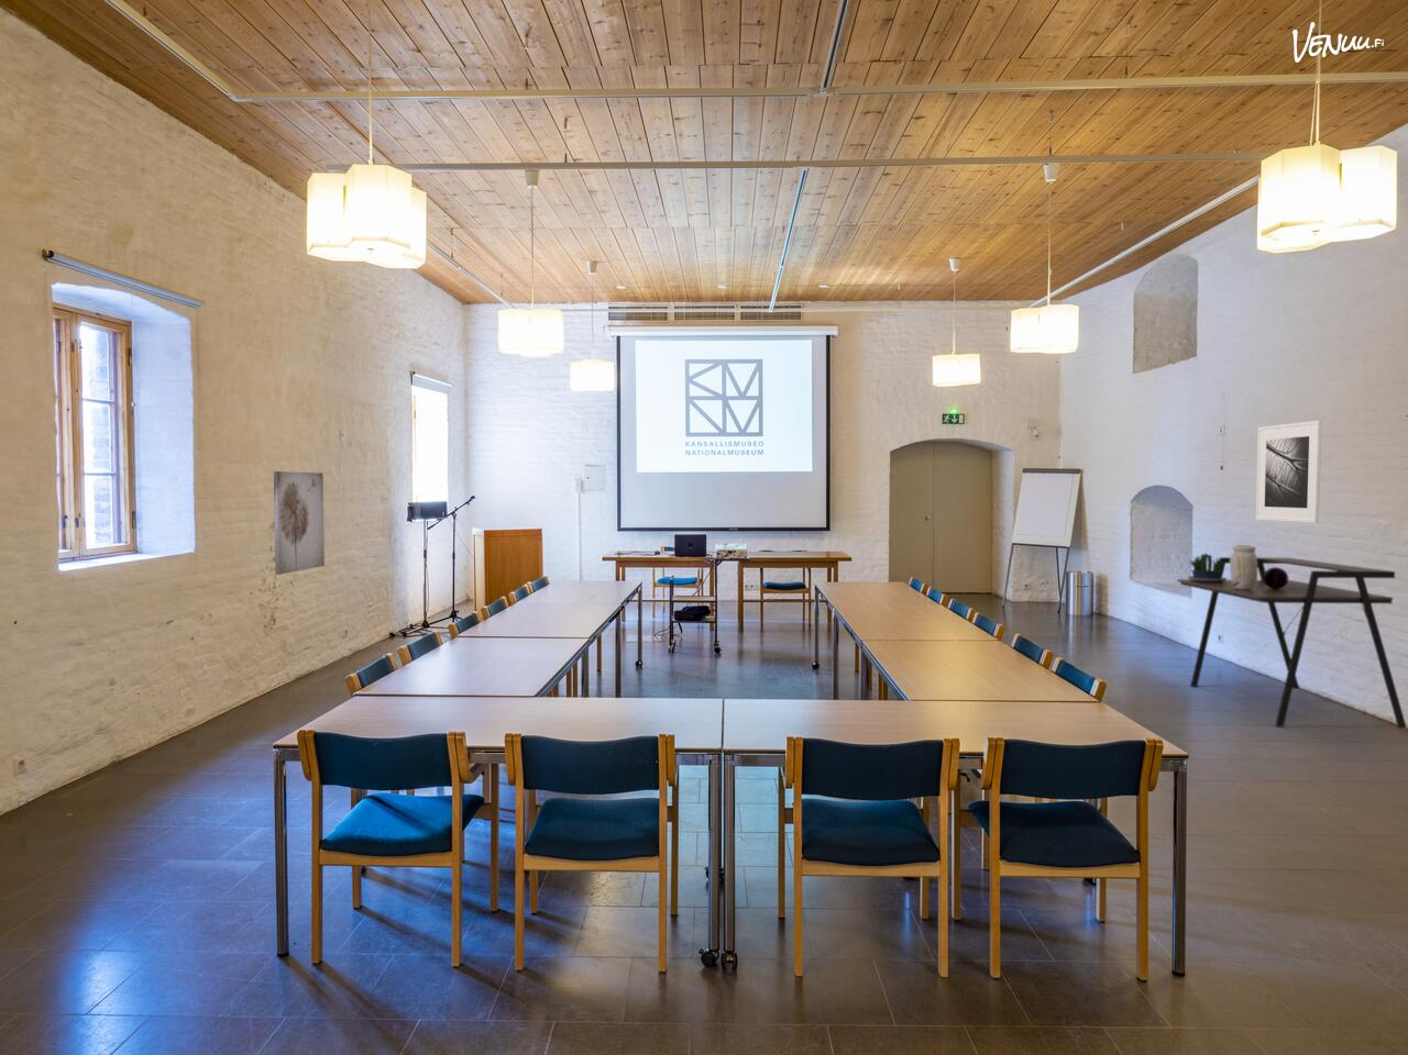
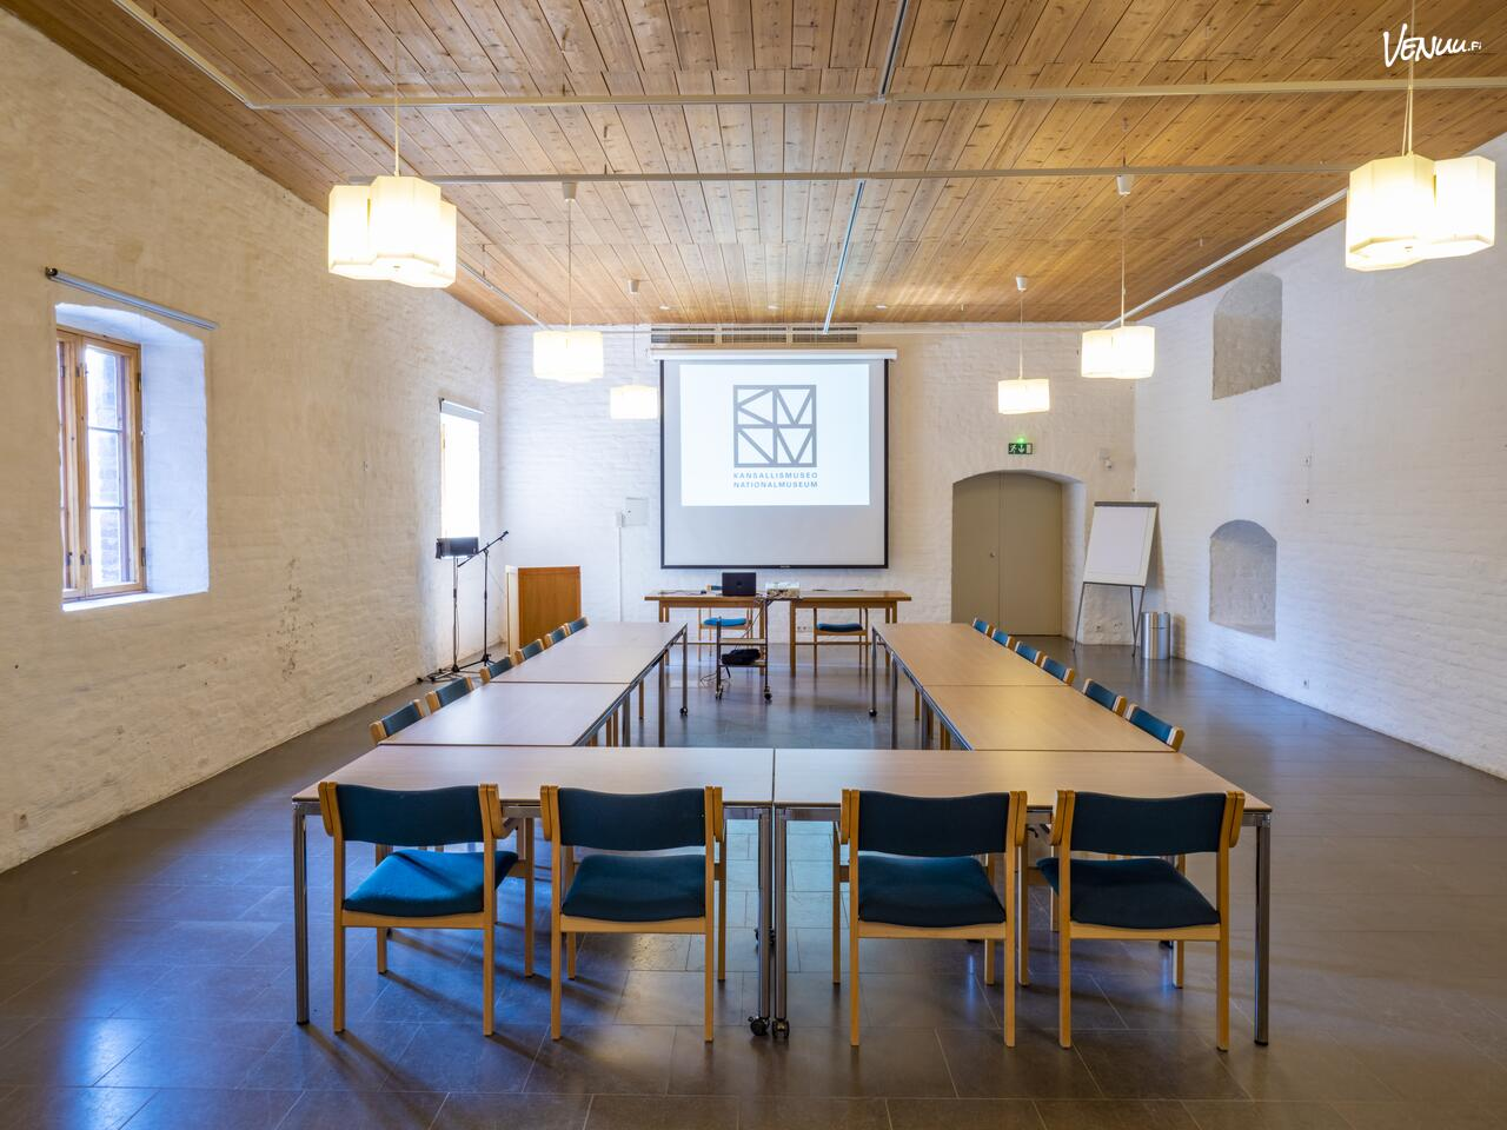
- decorative sphere [1263,566,1289,590]
- desk [1176,556,1408,728]
- wall art [273,470,326,576]
- vase [1228,544,1258,590]
- potted plant [1186,553,1227,582]
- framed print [1255,420,1323,524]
